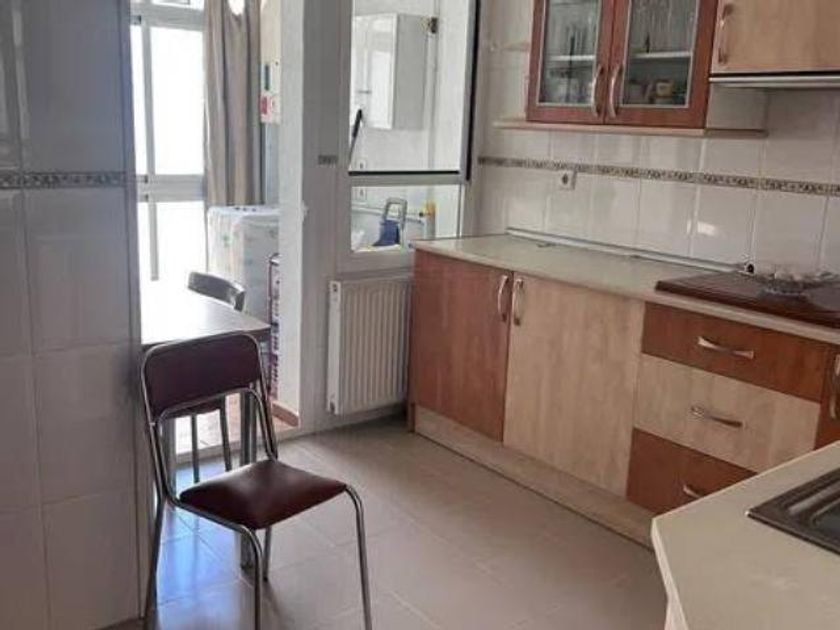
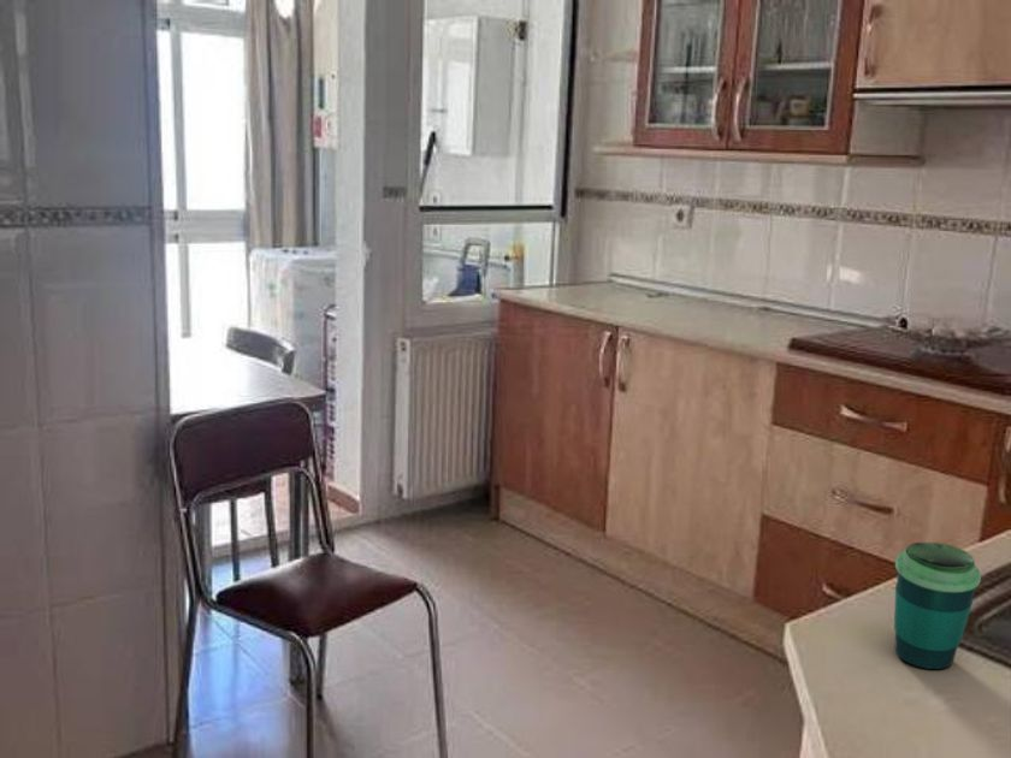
+ cup [893,541,982,670]
